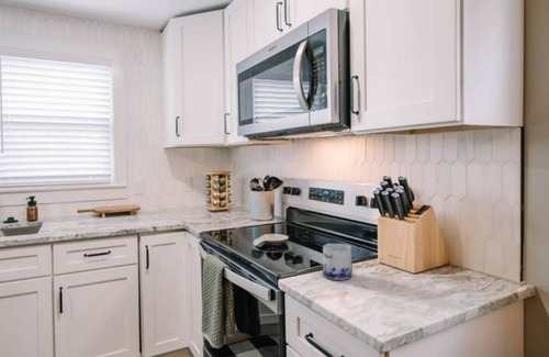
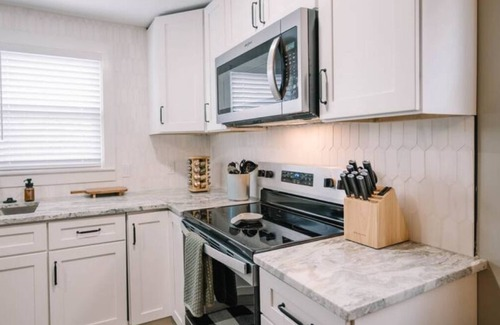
- mug [322,243,354,281]
